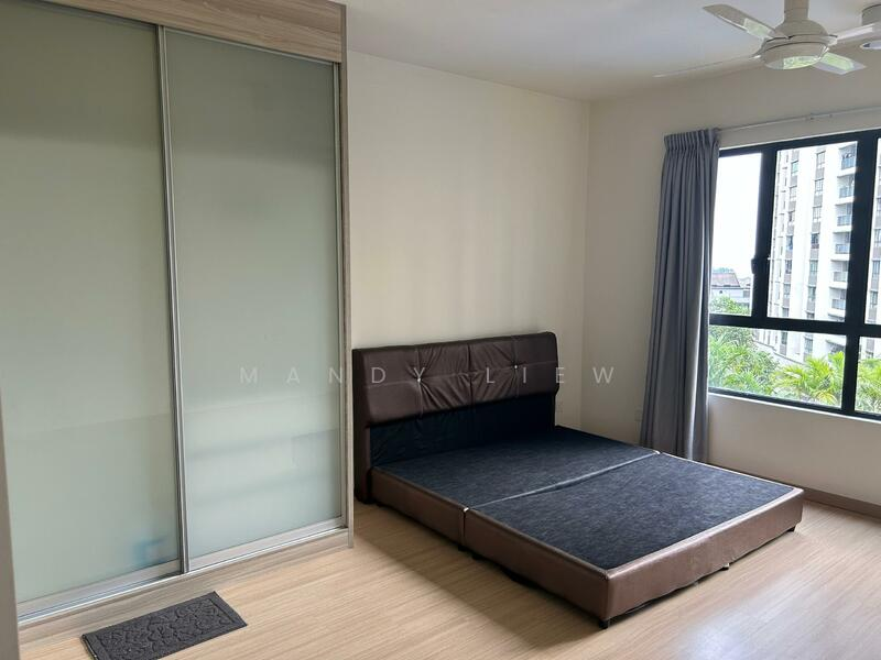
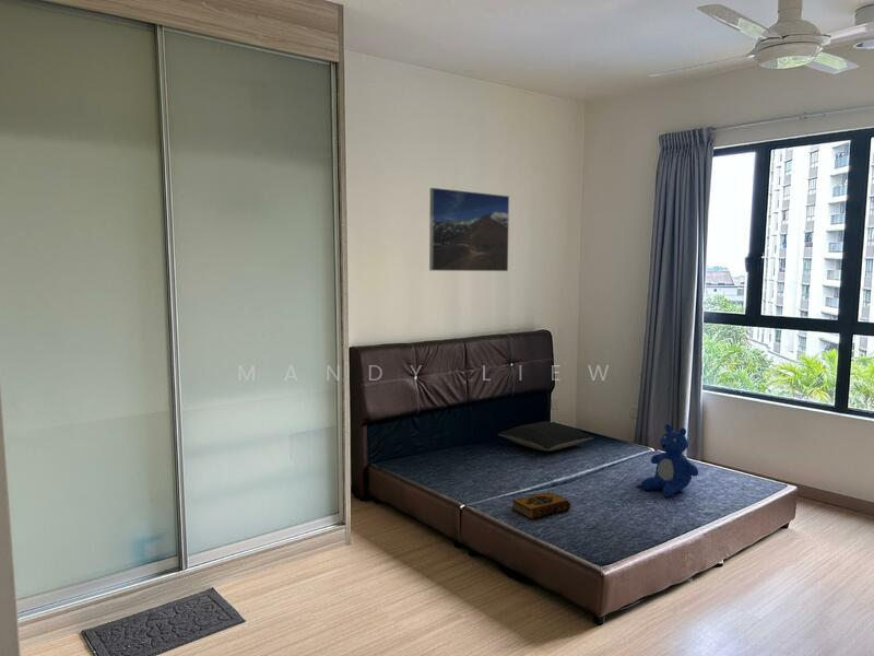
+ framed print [428,187,510,272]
+ pillow [497,420,595,452]
+ teddy bear [640,423,699,499]
+ hardback book [511,491,571,520]
